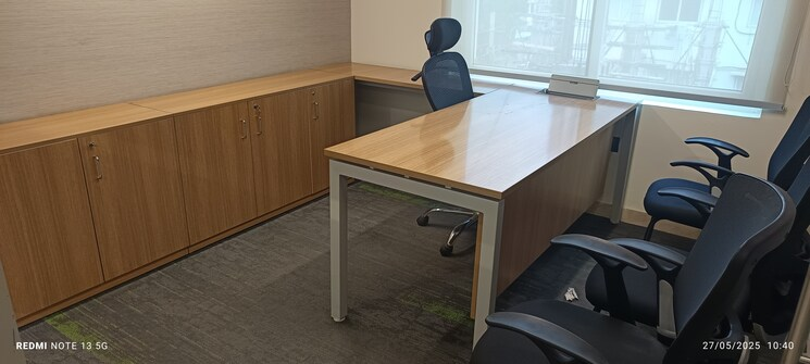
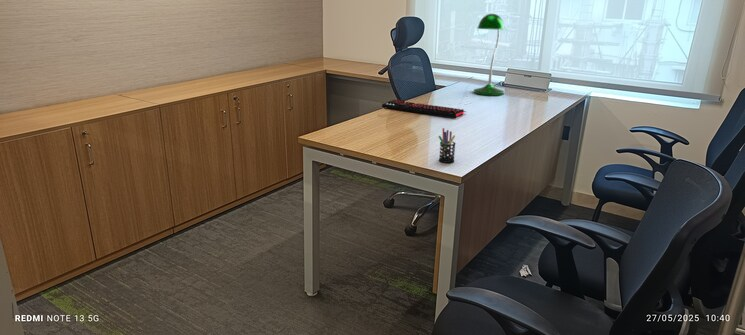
+ pen holder [438,127,457,164]
+ keyboard [381,99,467,119]
+ desk lamp [473,13,506,97]
